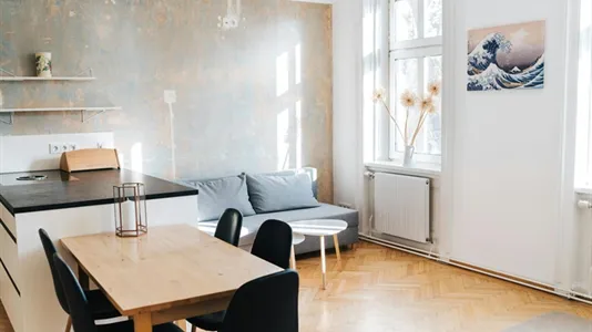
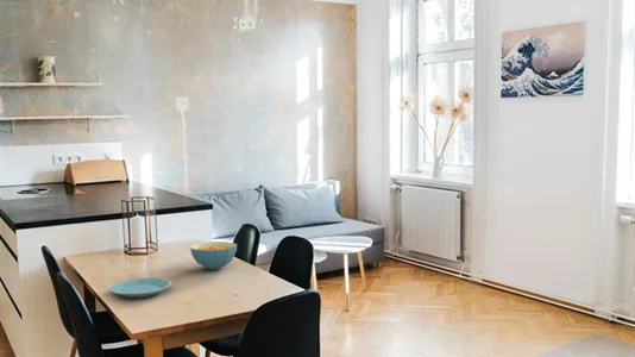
+ cereal bowl [189,240,238,271]
+ plate [108,277,171,299]
